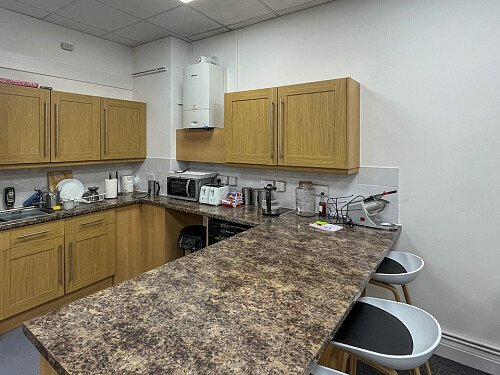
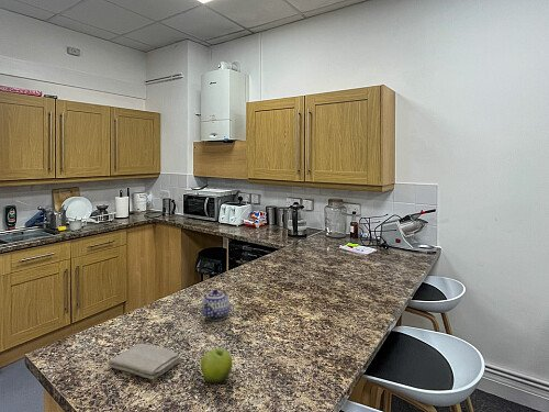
+ washcloth [107,343,182,381]
+ fruit [200,347,234,385]
+ teapot [200,288,232,322]
